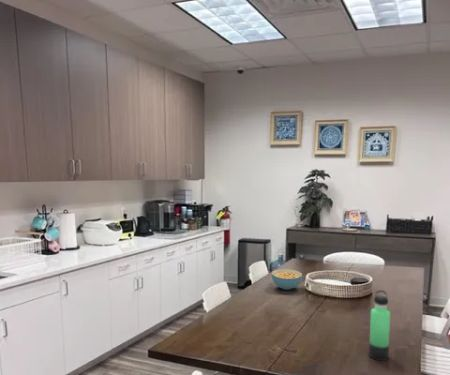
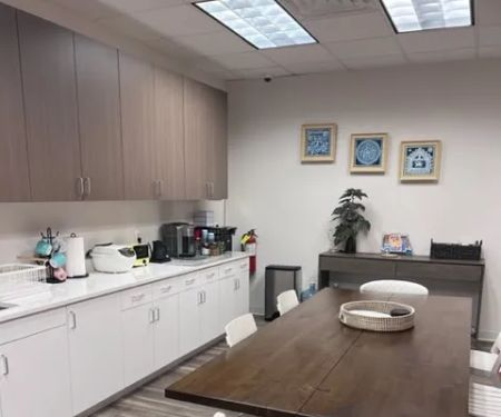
- thermos bottle [368,289,391,362]
- cereal bowl [271,268,303,291]
